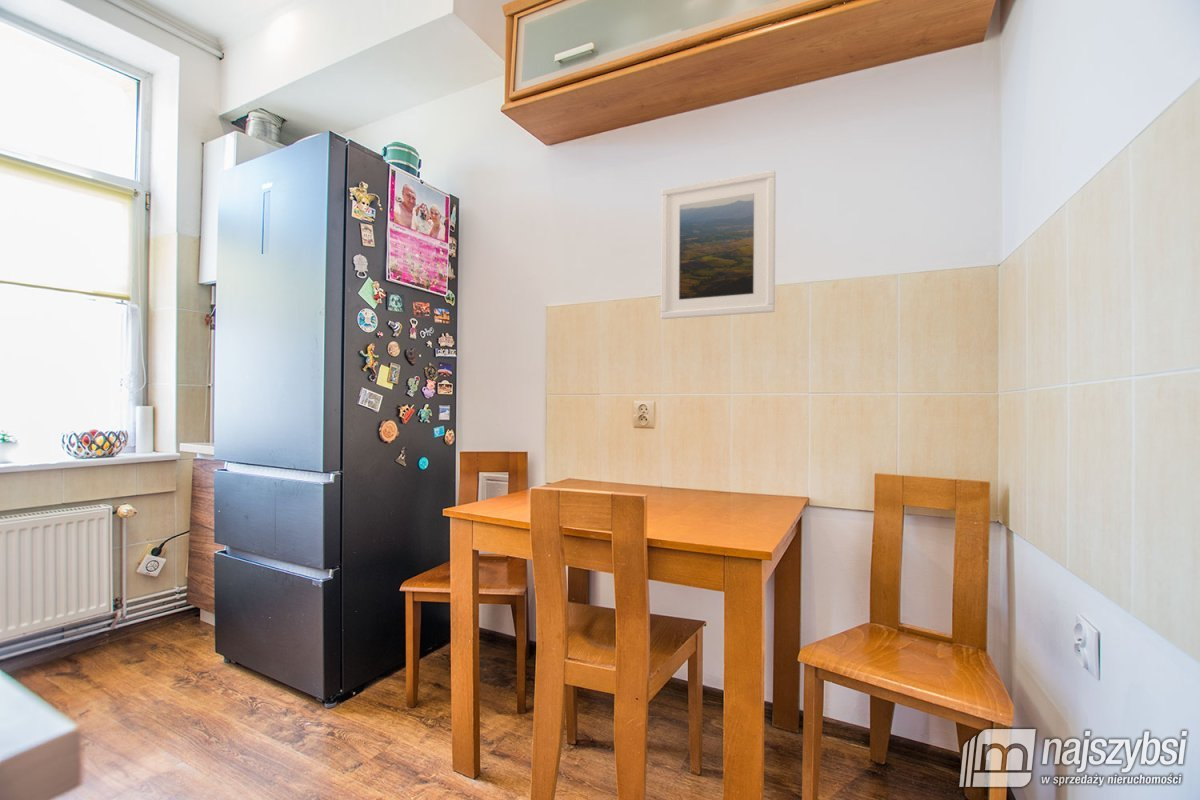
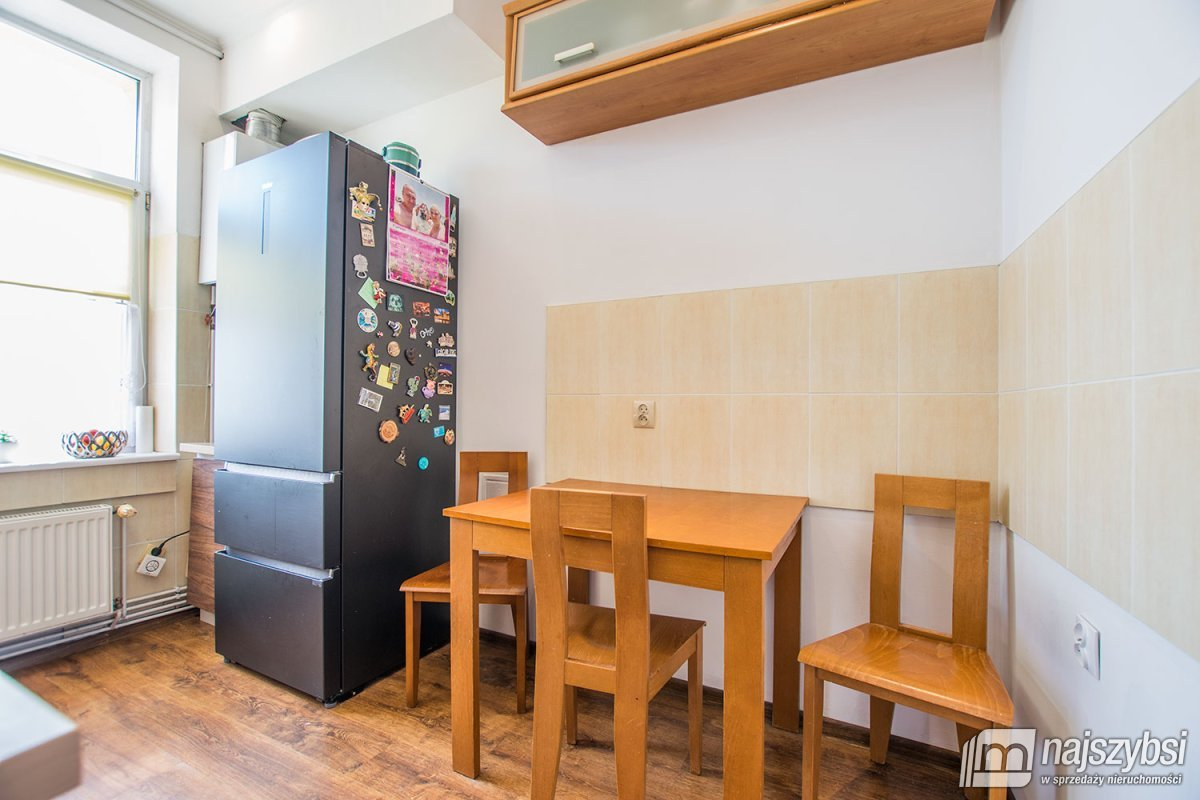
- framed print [660,169,777,320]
